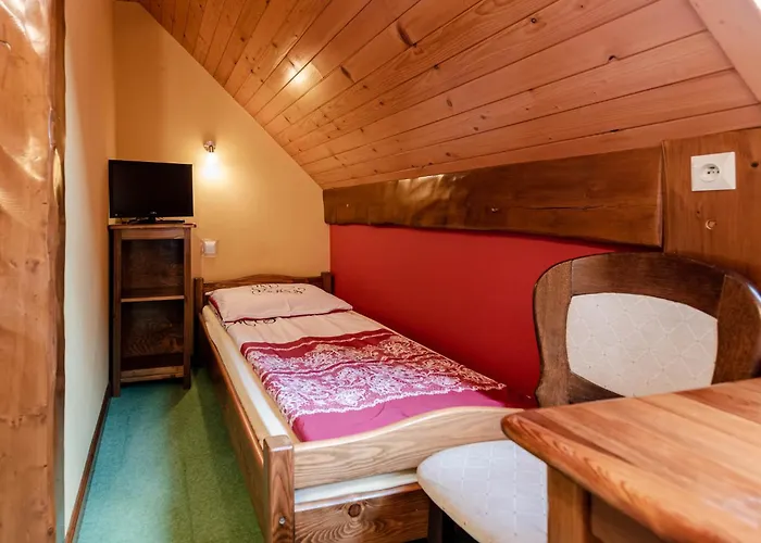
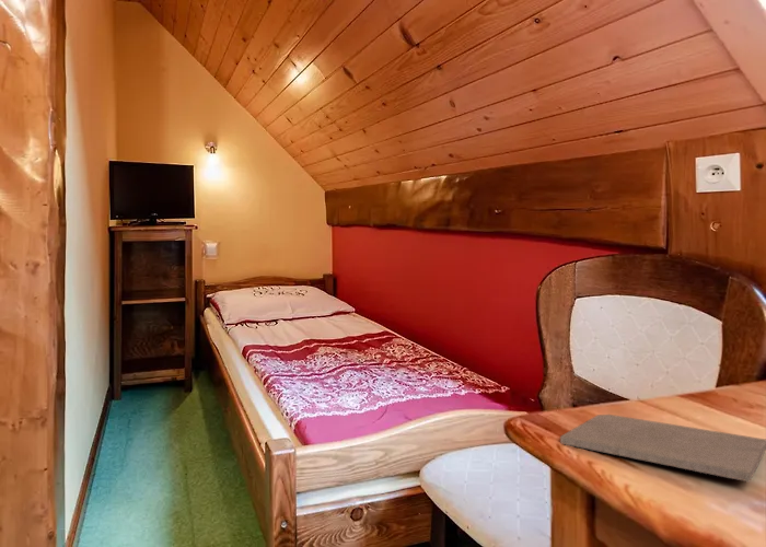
+ notepad [559,414,766,482]
